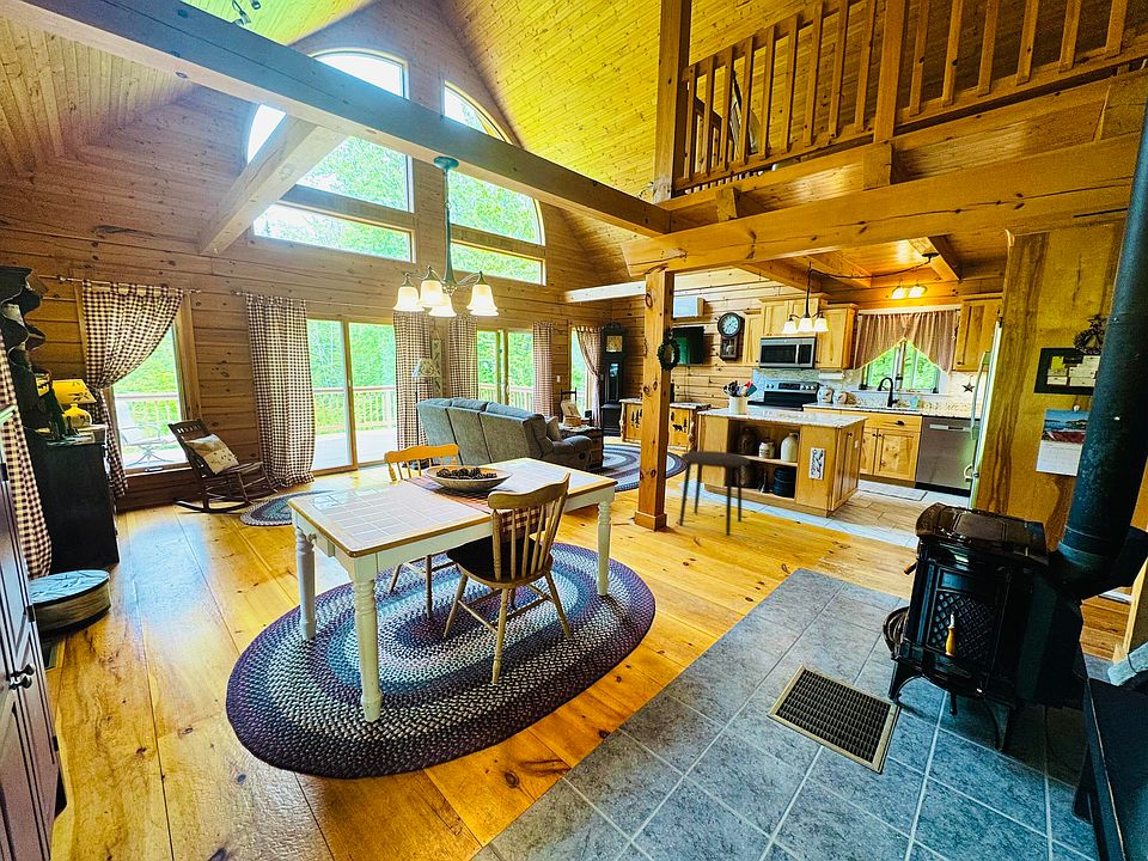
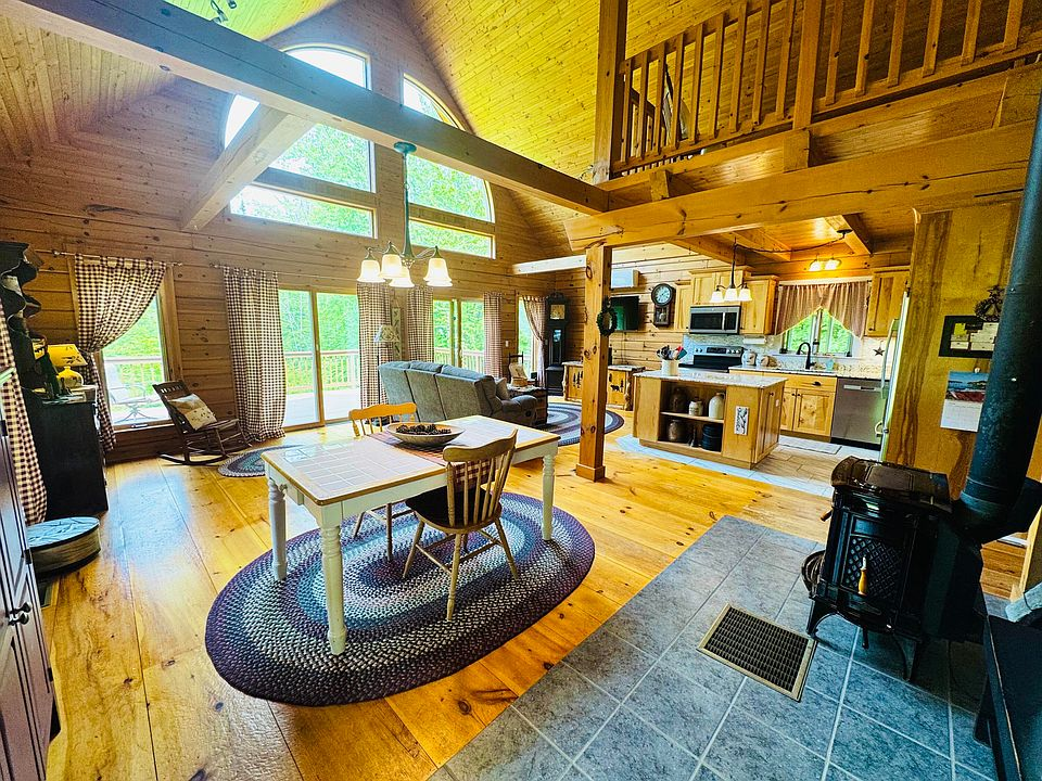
- side table [678,450,751,537]
